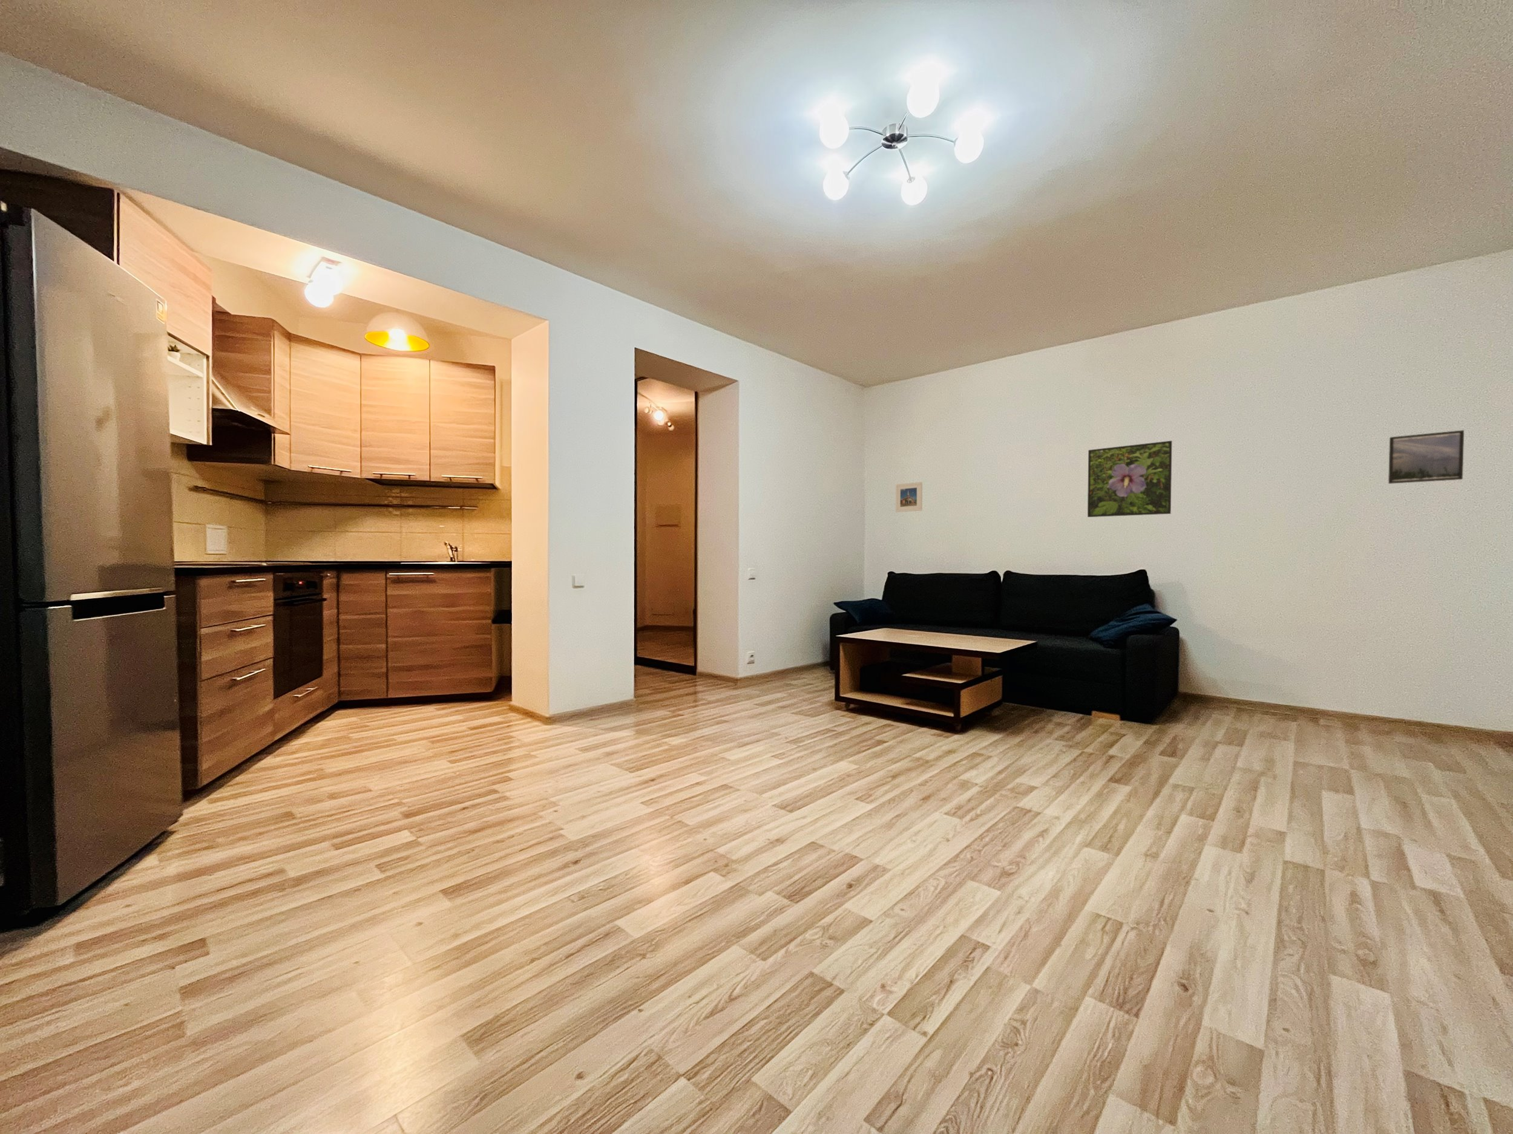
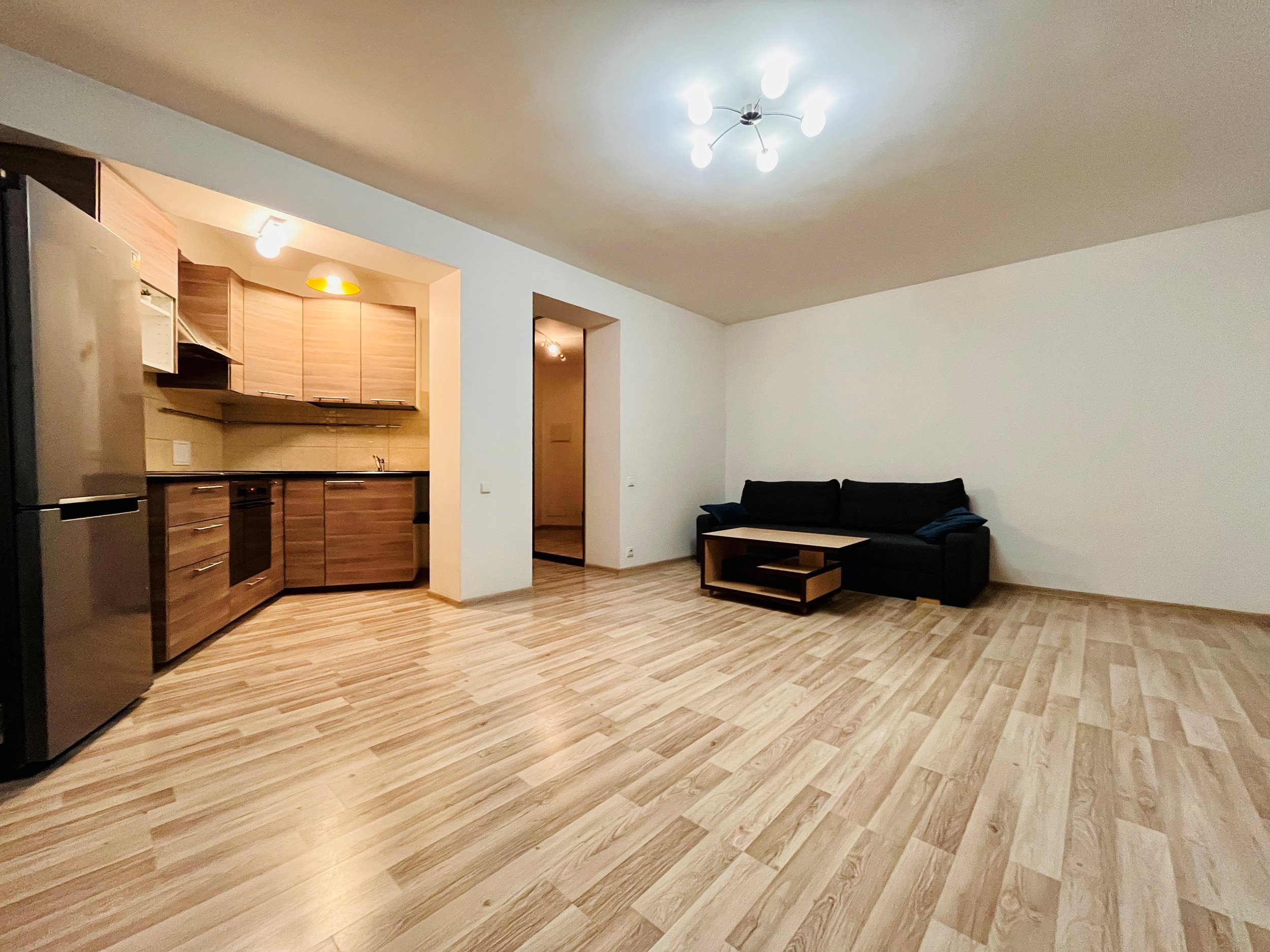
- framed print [1087,441,1173,518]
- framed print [1388,429,1464,485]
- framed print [895,481,923,513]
